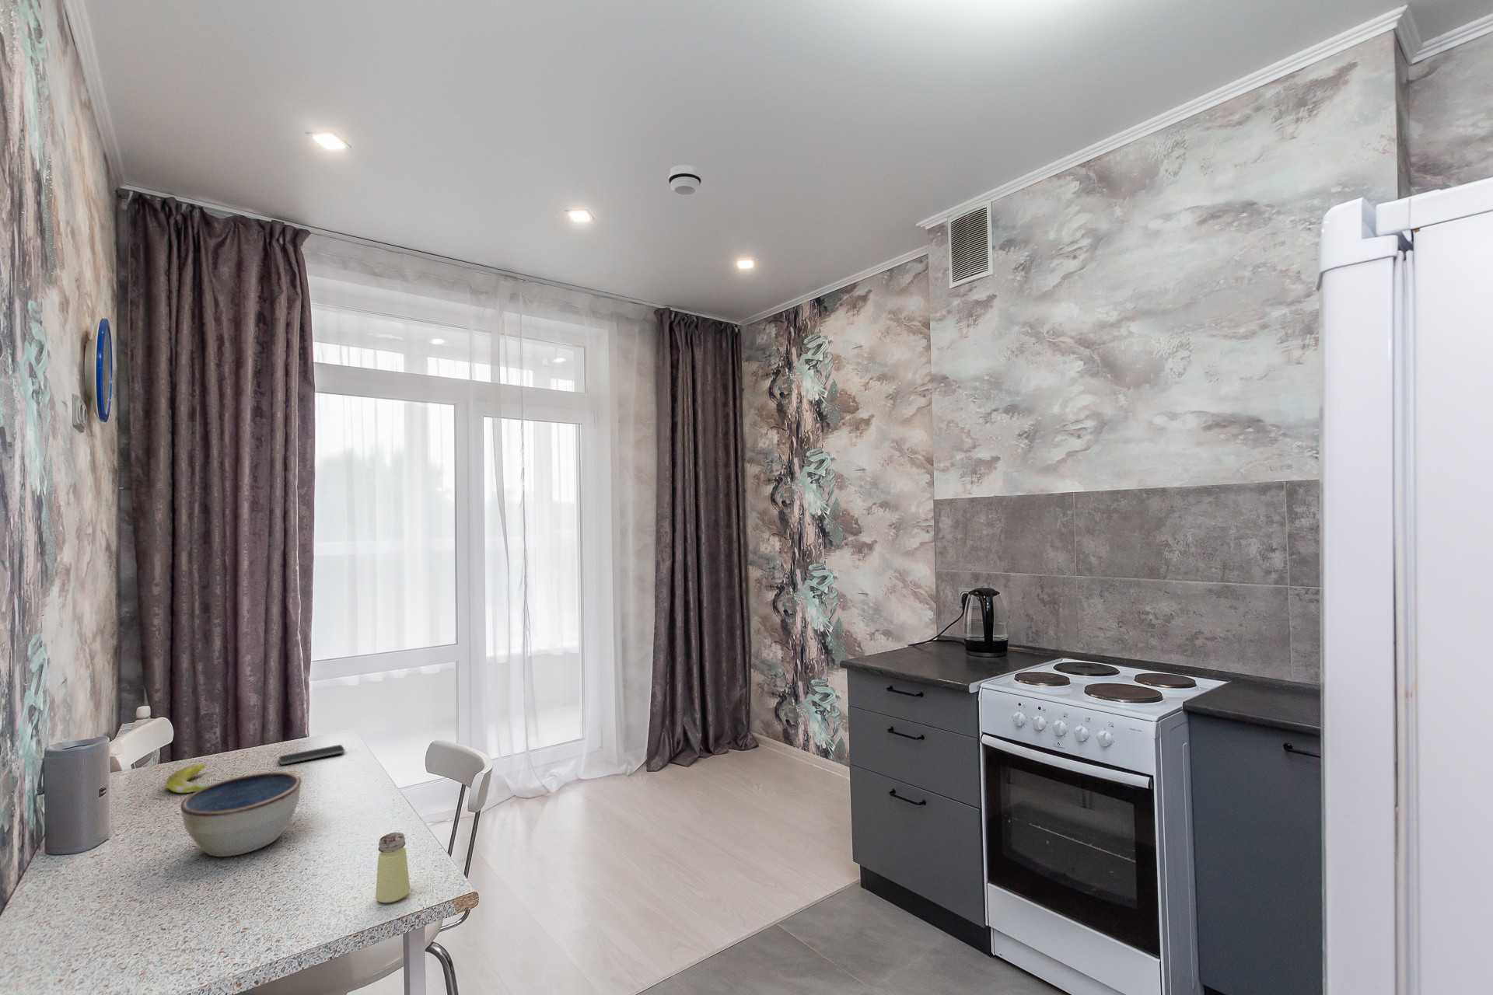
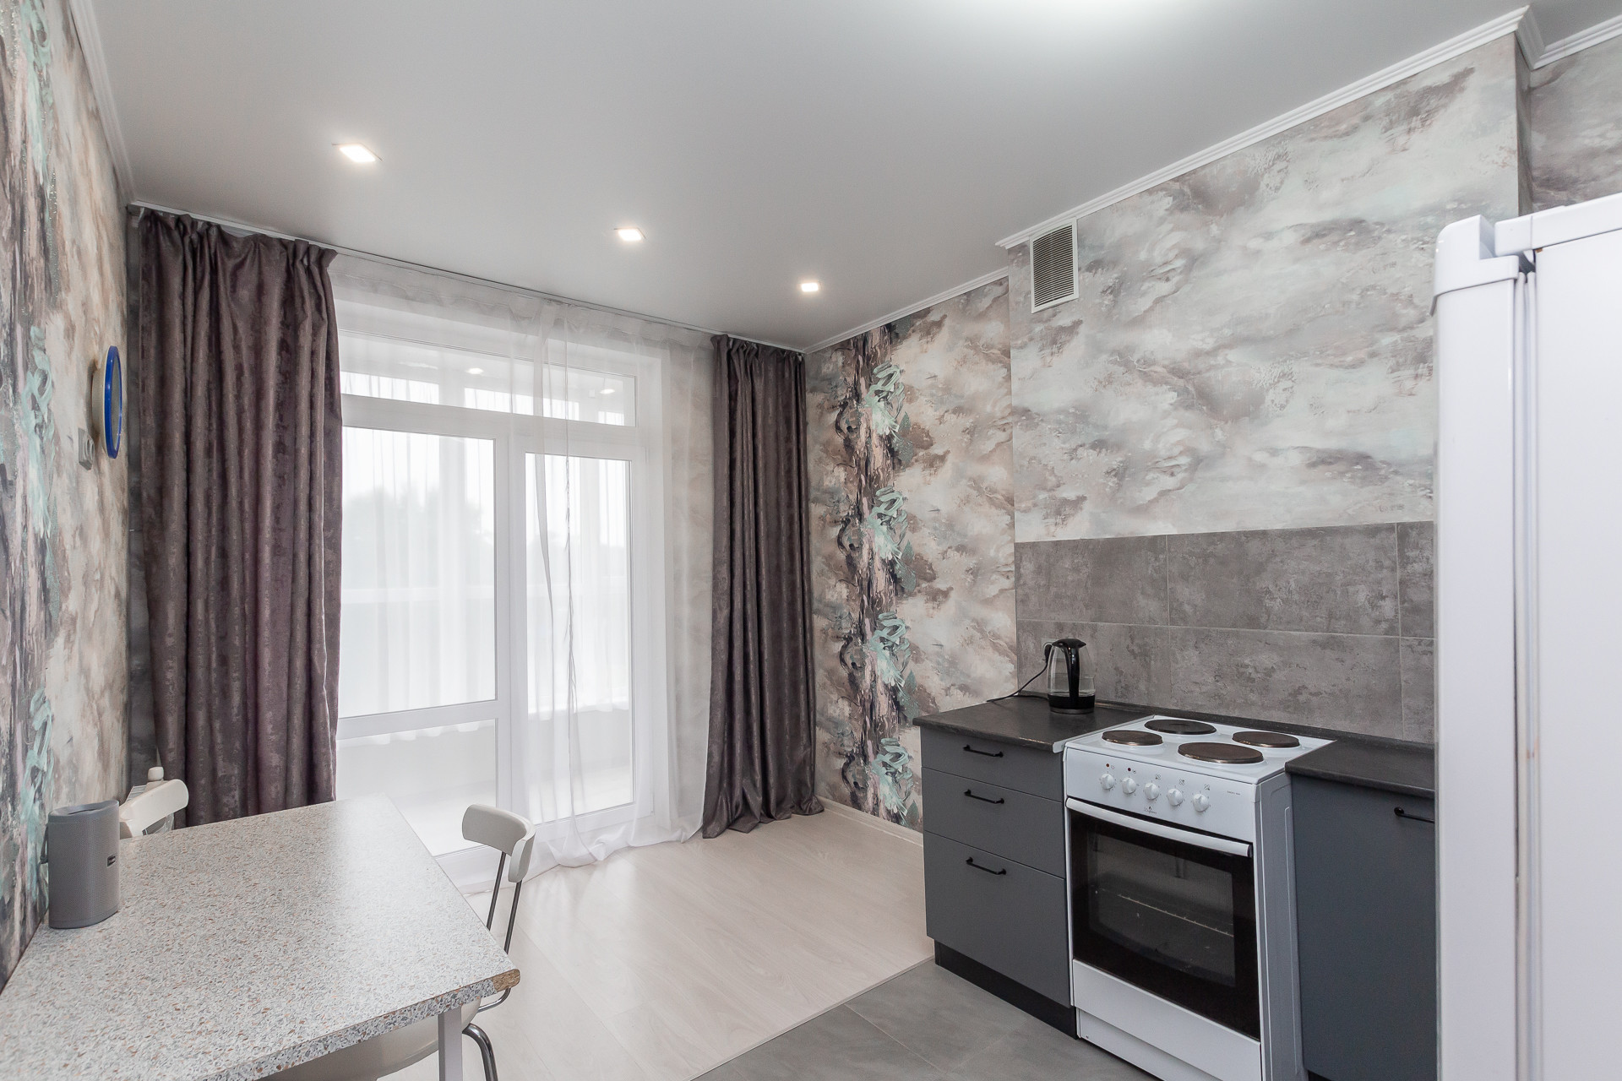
- smartphone [278,744,345,765]
- bowl [180,771,302,857]
- banana [164,763,209,794]
- smoke detector [668,164,702,195]
- saltshaker [374,832,411,904]
